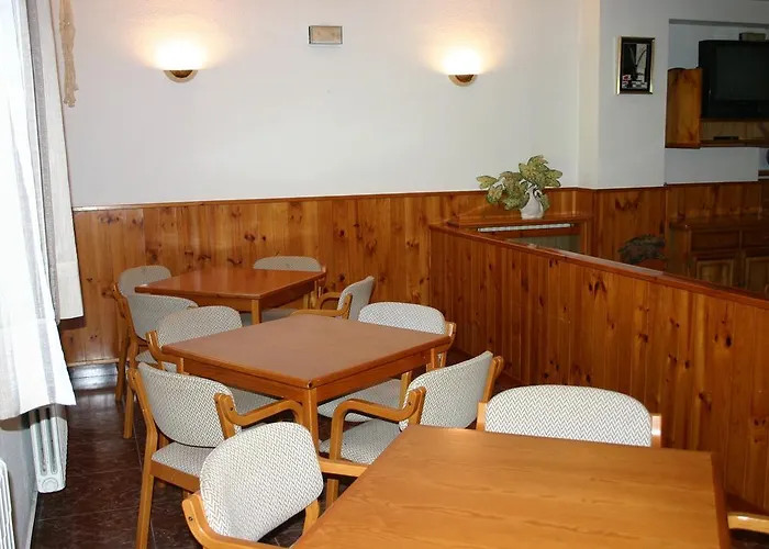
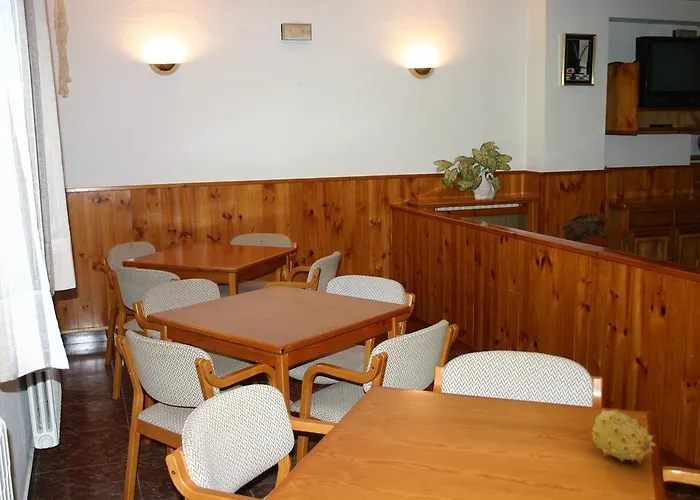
+ fruit [589,408,658,465]
